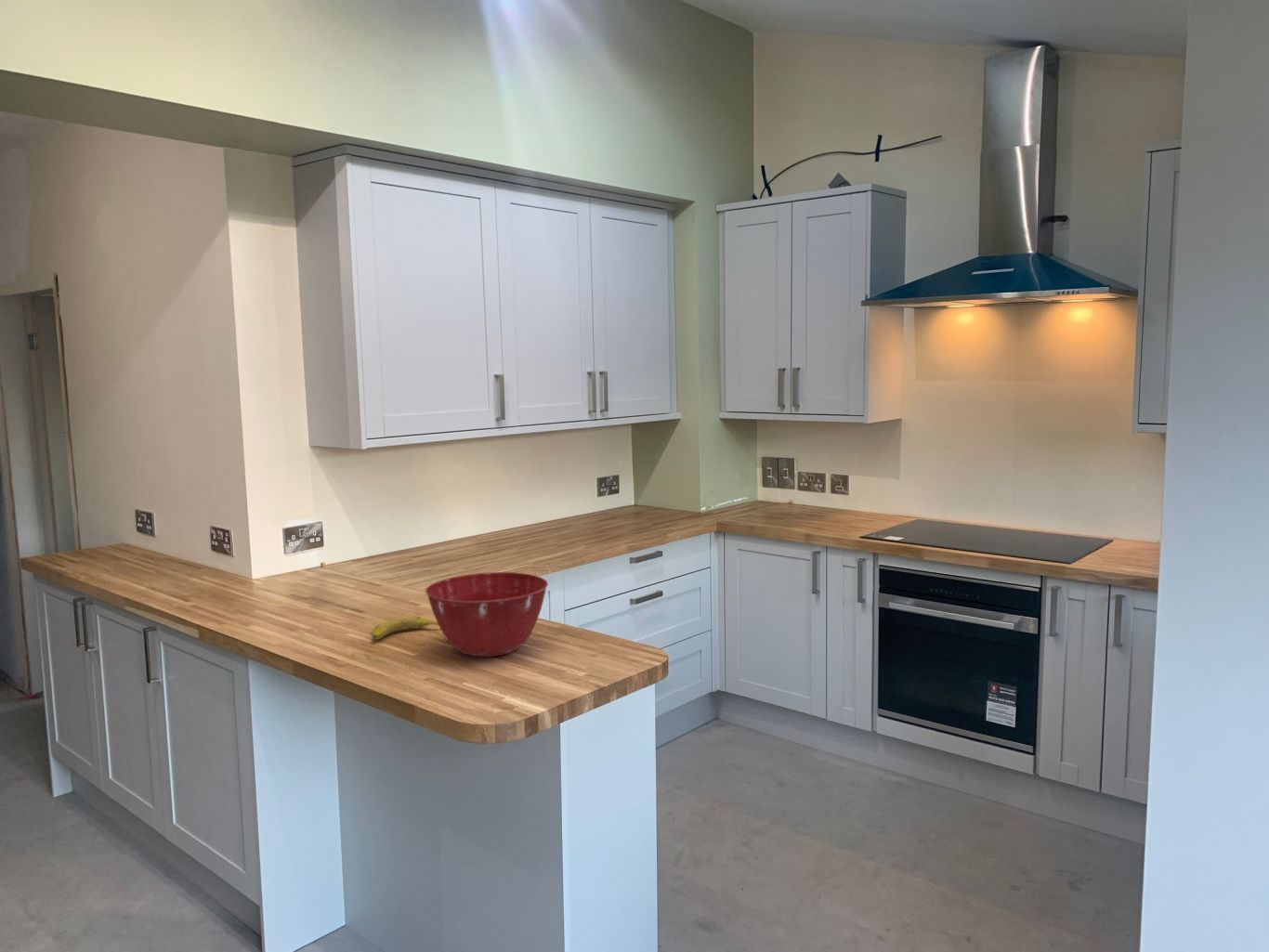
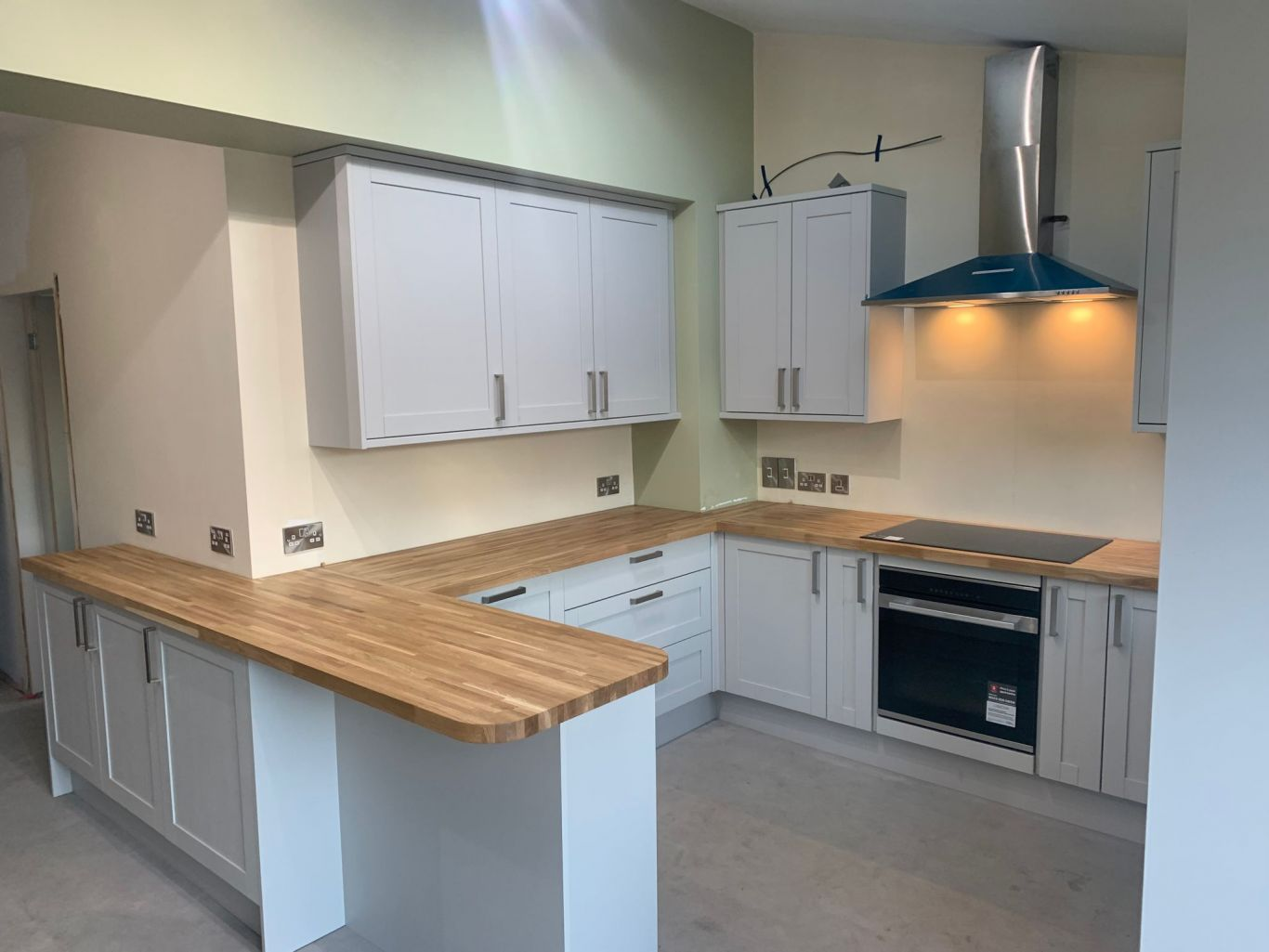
- fruit [370,615,438,641]
- mixing bowl [425,571,549,658]
